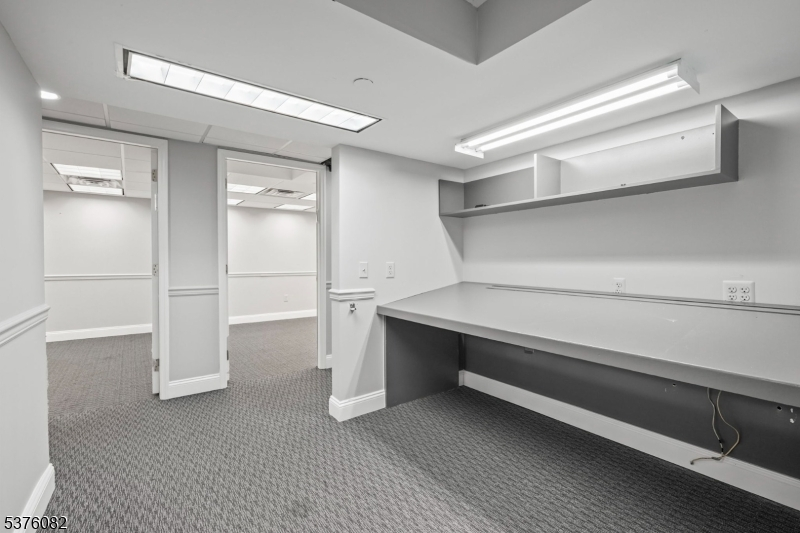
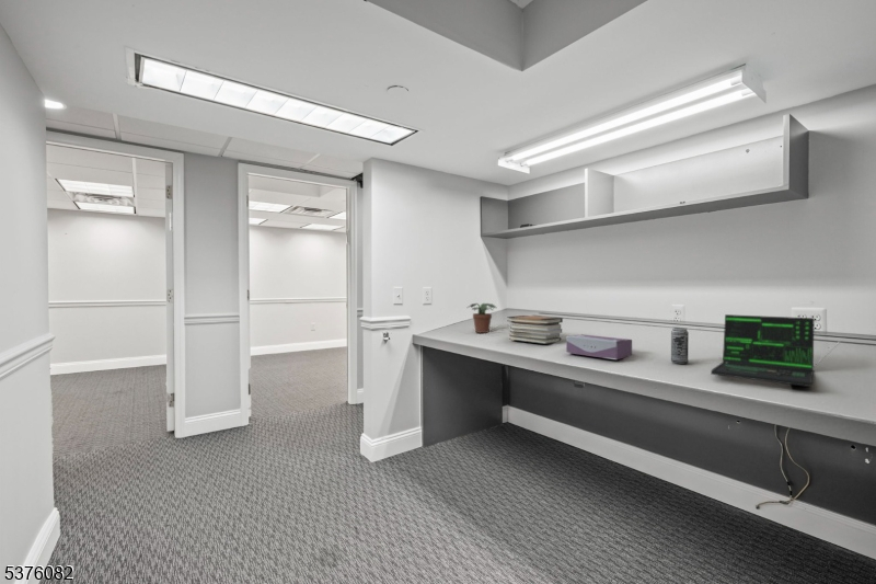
+ laptop [710,313,842,388]
+ book stack [506,314,564,345]
+ tissue box [565,333,633,360]
+ beverage can [670,327,690,365]
+ potted plant [466,302,497,334]
